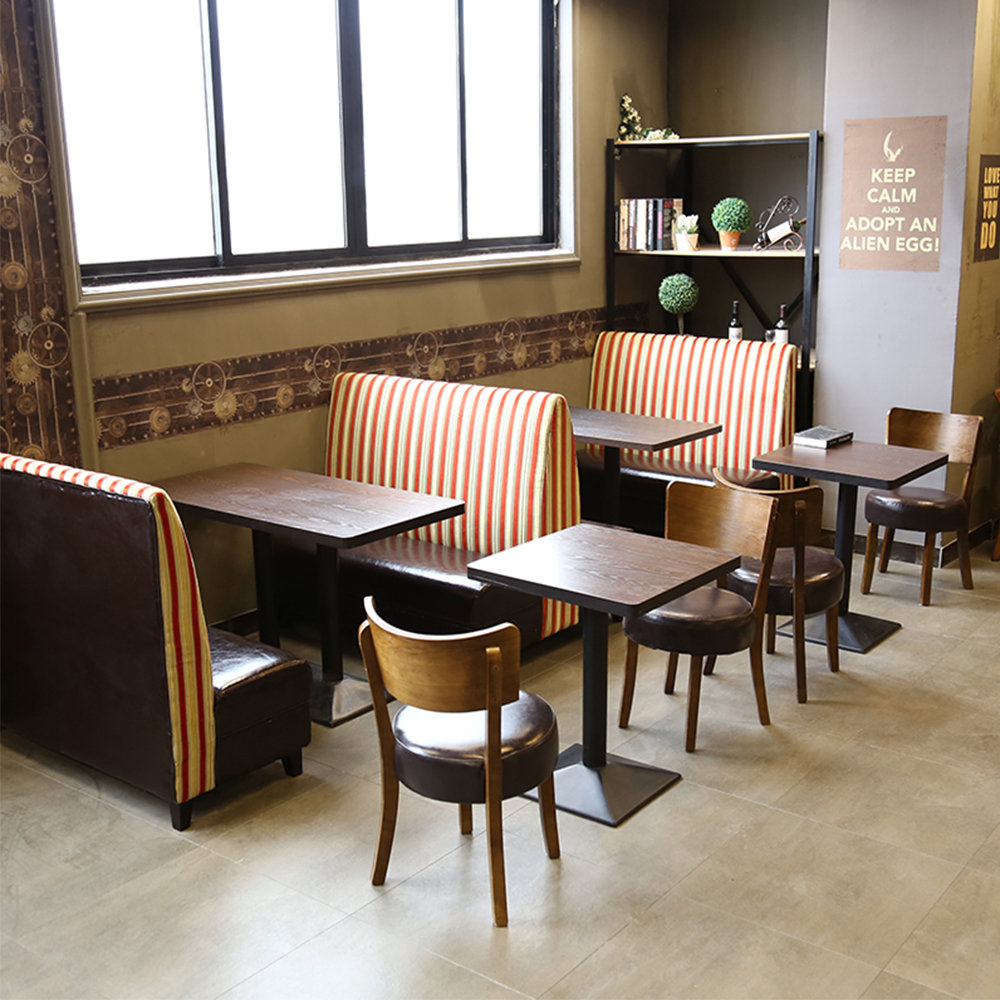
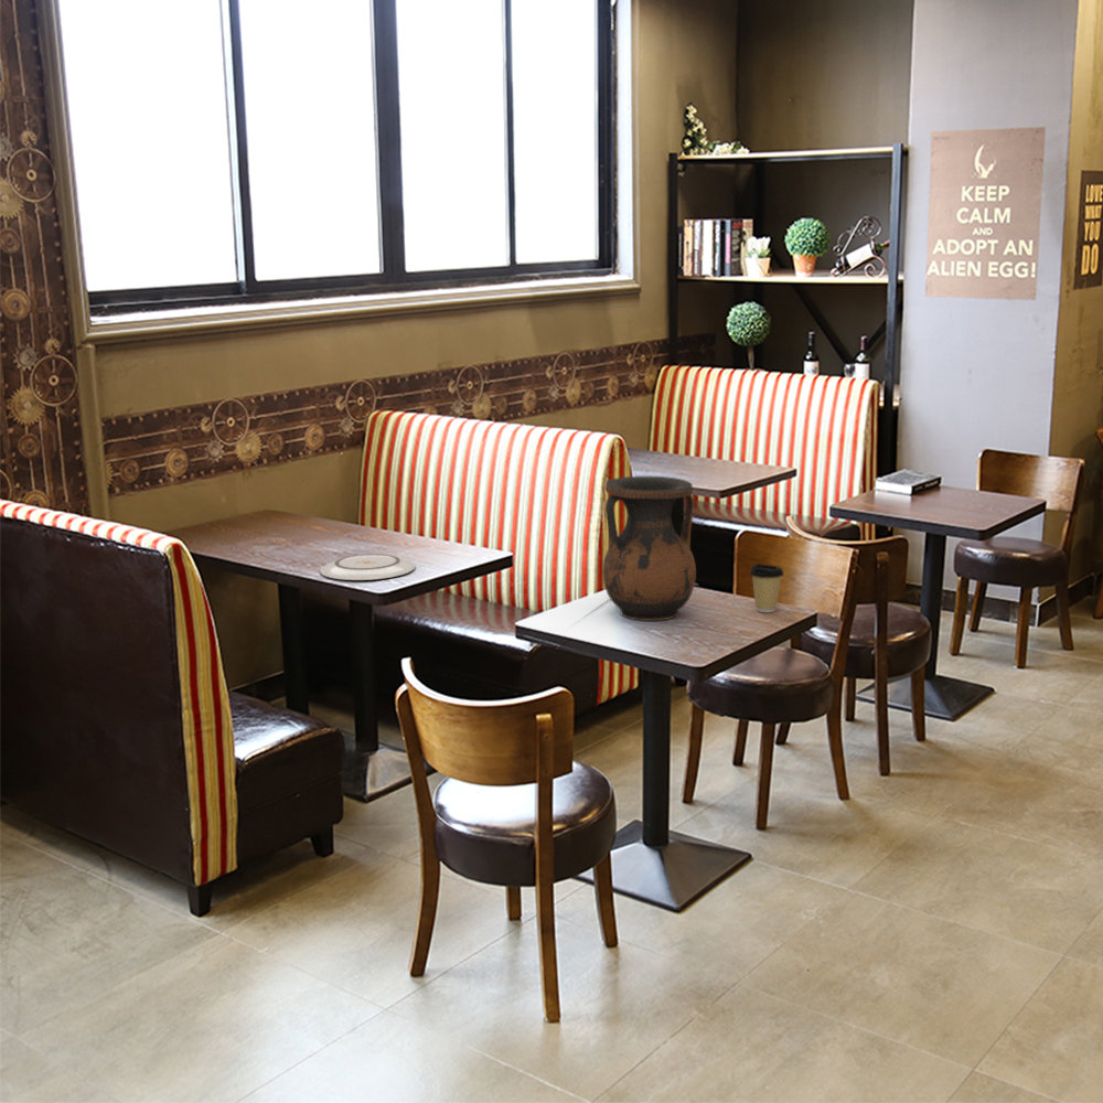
+ coffee cup [749,563,785,613]
+ plate [319,553,416,581]
+ vase [601,475,697,622]
